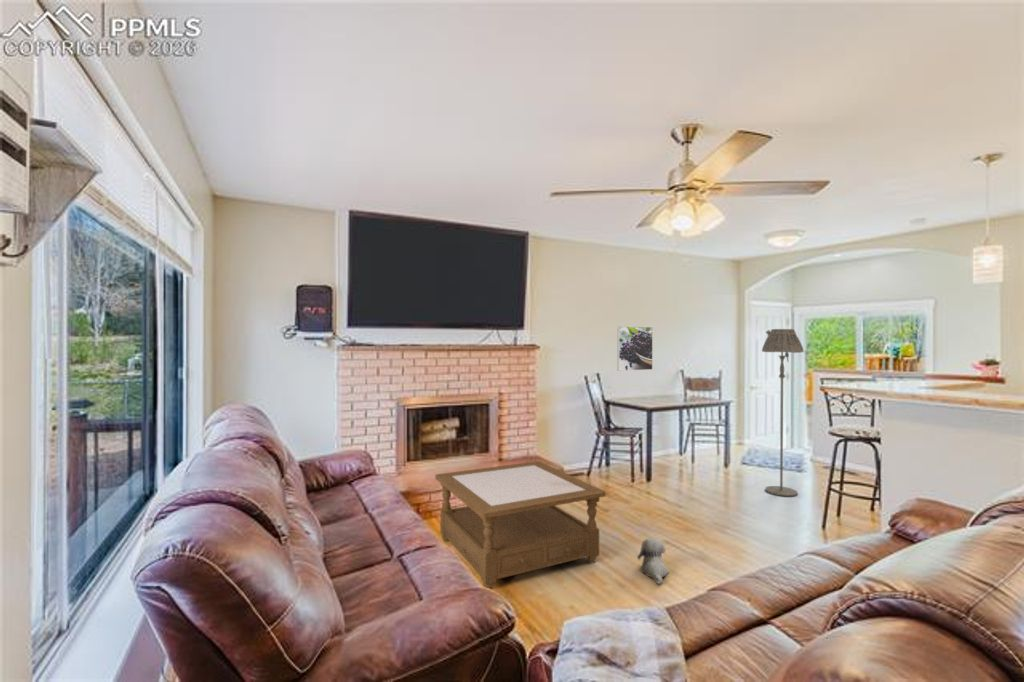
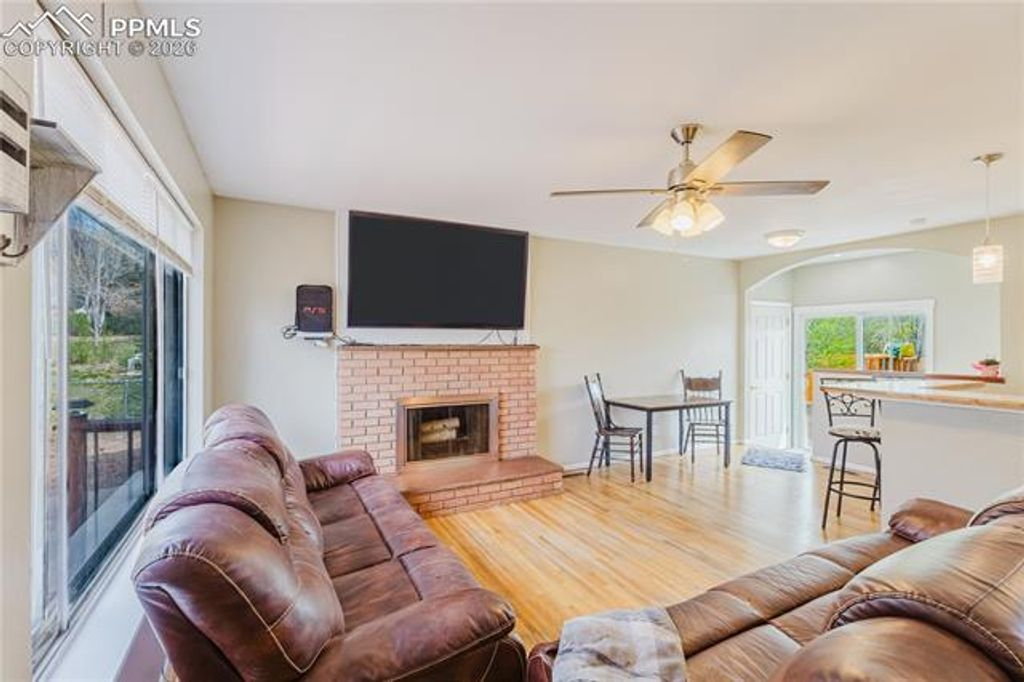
- plush toy [637,537,670,585]
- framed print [616,325,654,372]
- floor lamp [761,328,805,497]
- coffee table [434,460,607,590]
